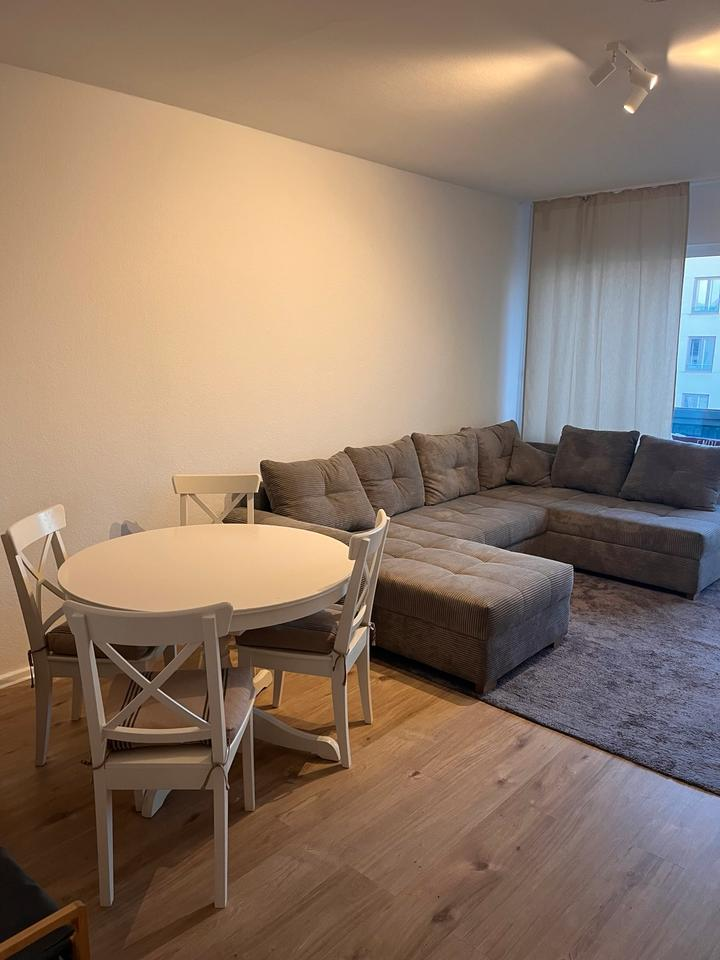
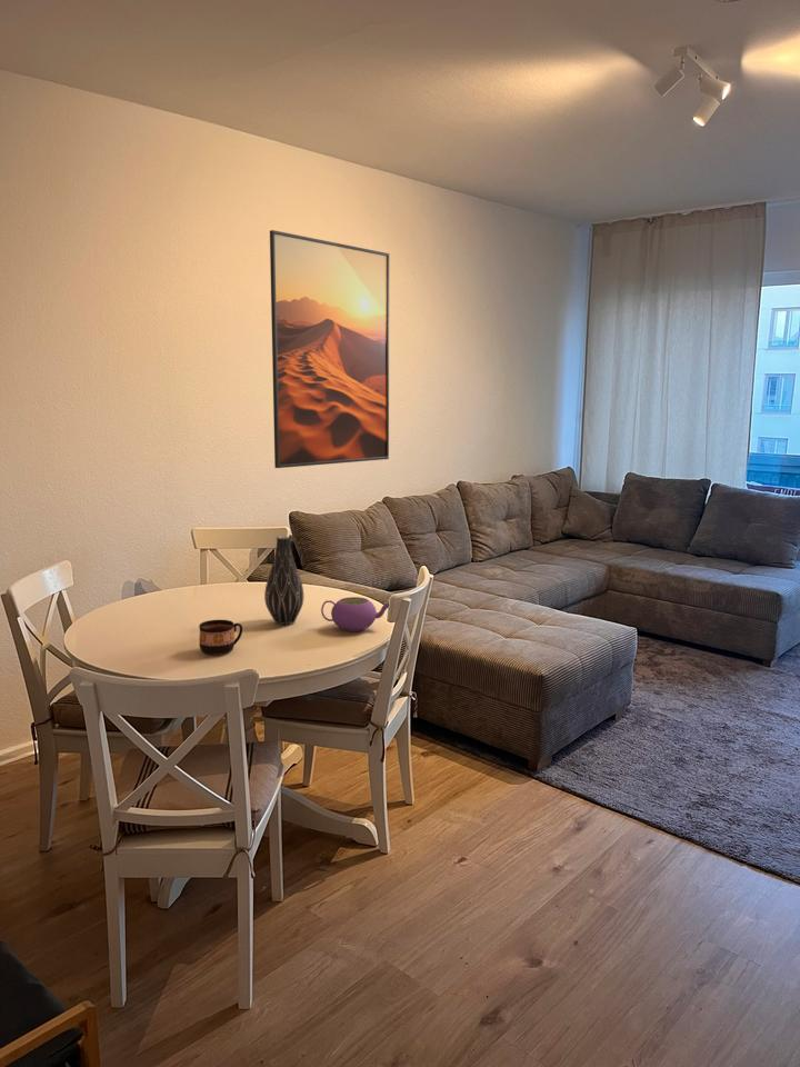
+ teapot [320,596,390,632]
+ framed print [269,229,390,469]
+ vase [263,535,306,626]
+ cup [198,619,243,656]
